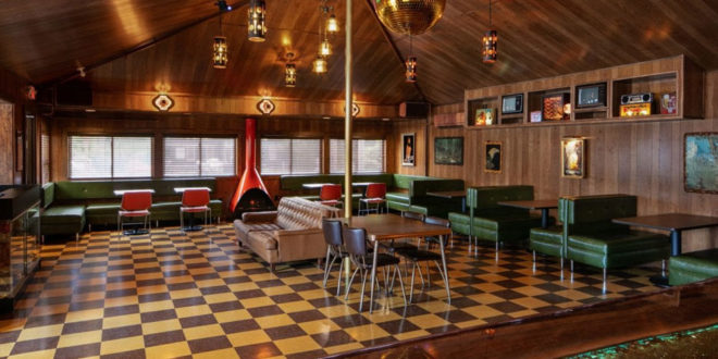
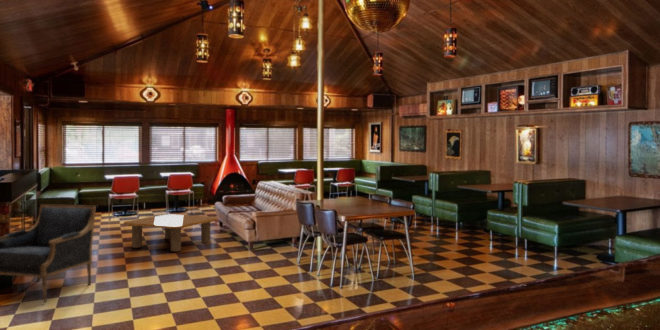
+ armchair [0,203,97,304]
+ coffee table [123,214,219,252]
